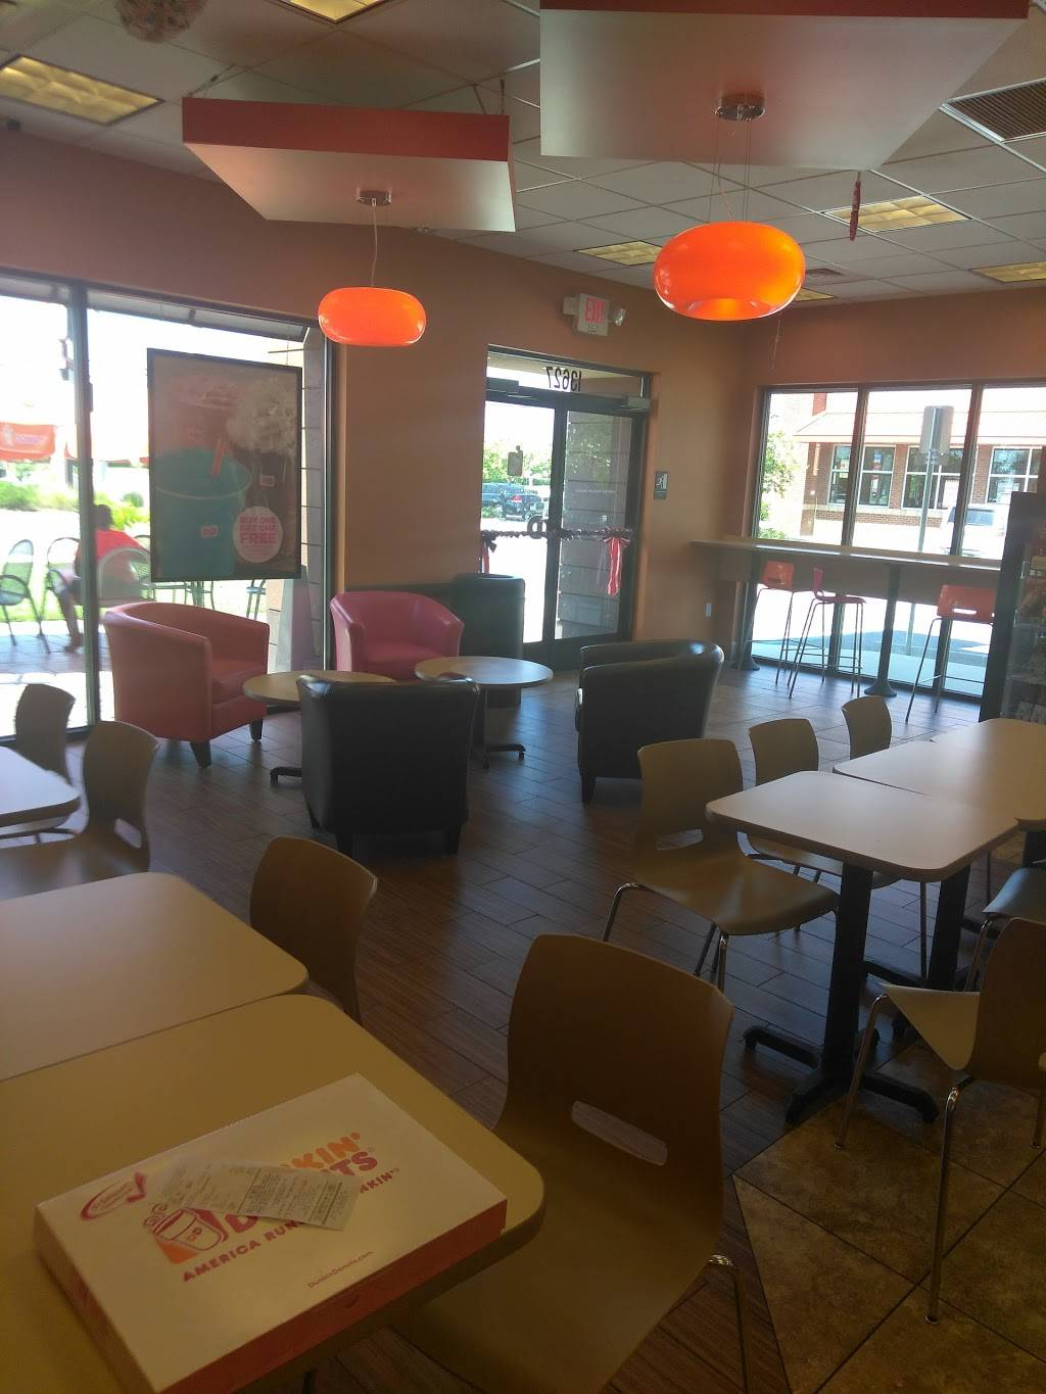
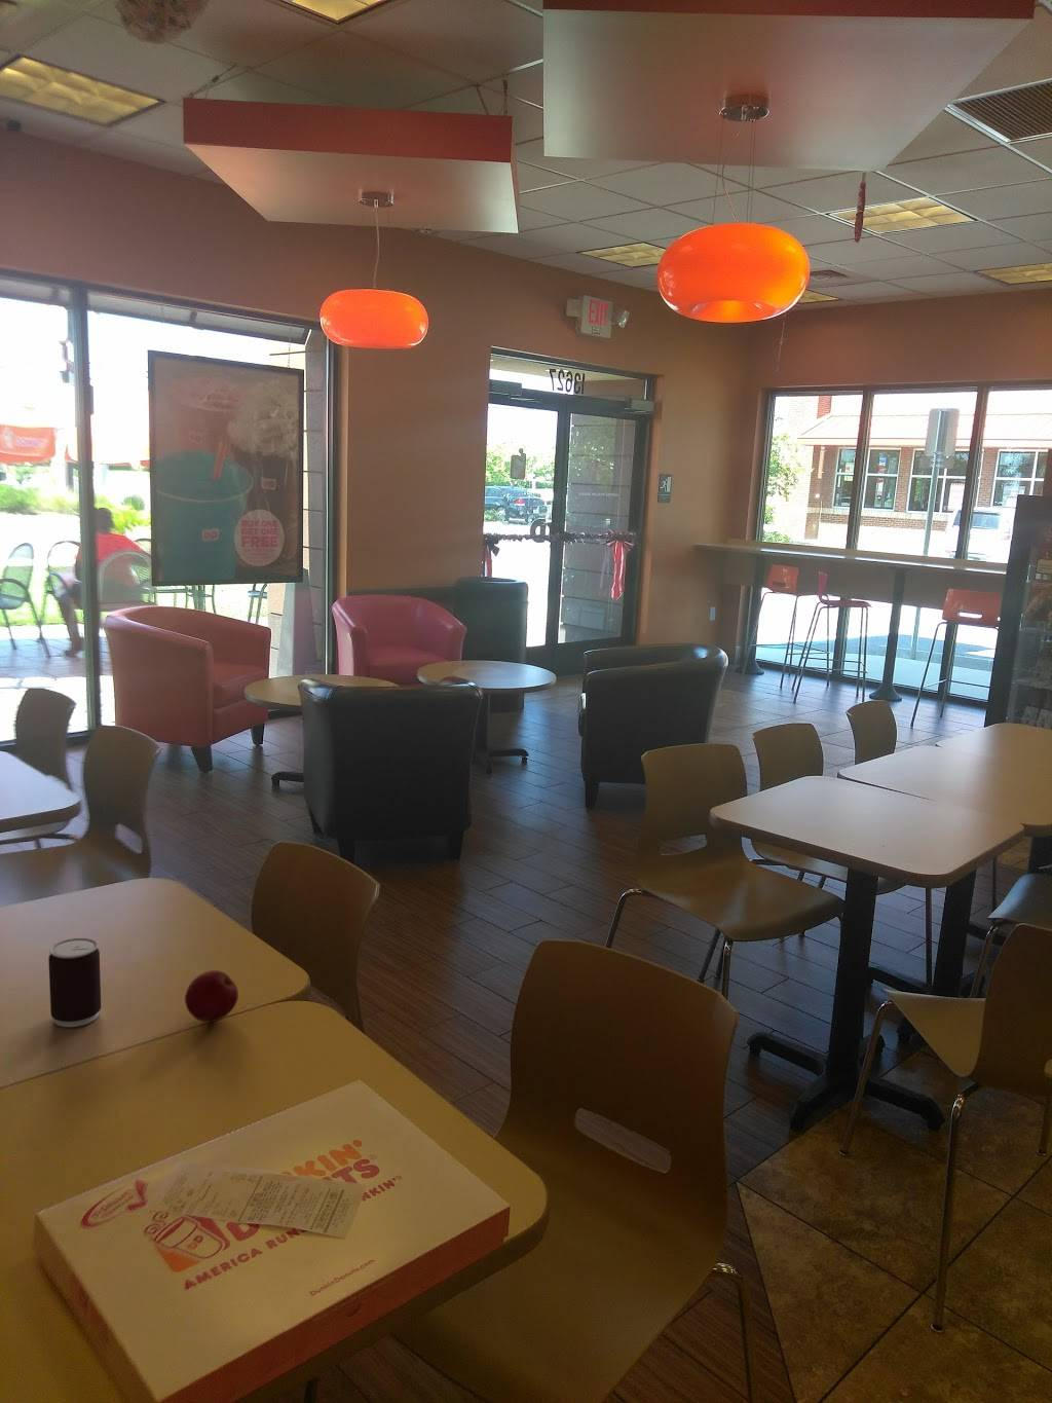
+ apple [183,970,240,1023]
+ beverage can [48,938,102,1028]
